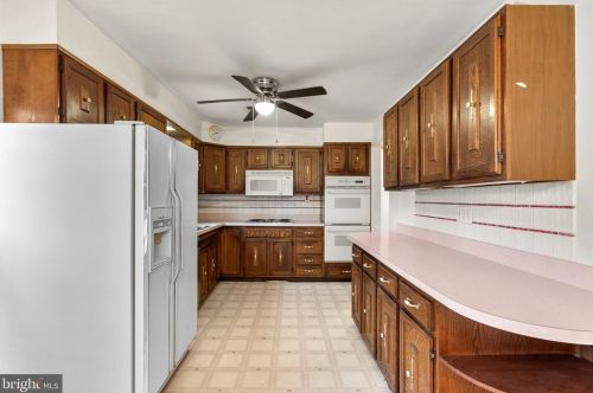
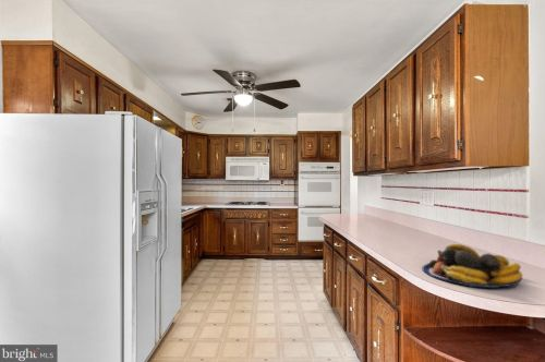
+ fruit bowl [422,243,523,289]
